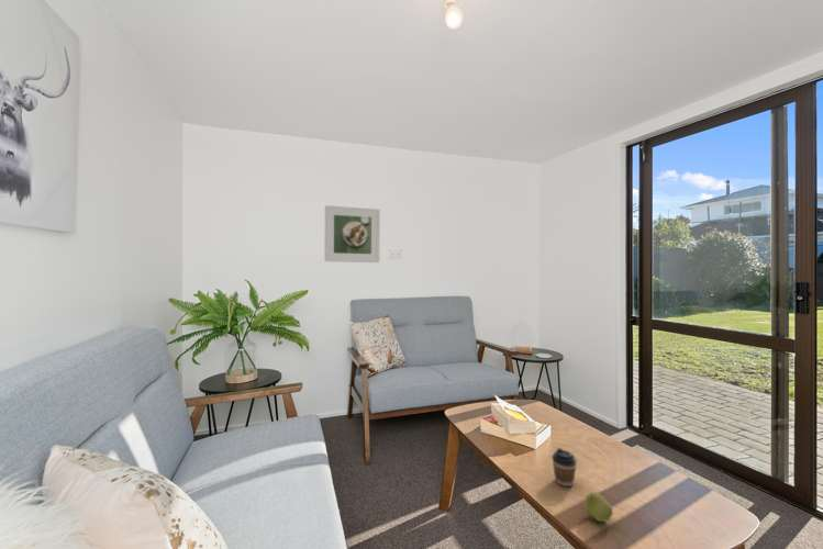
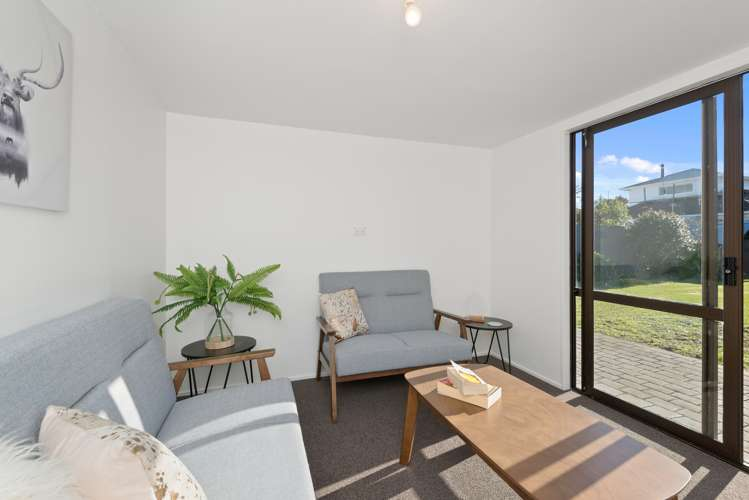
- apple [583,491,614,523]
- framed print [323,204,381,264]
- coffee cup [550,447,578,488]
